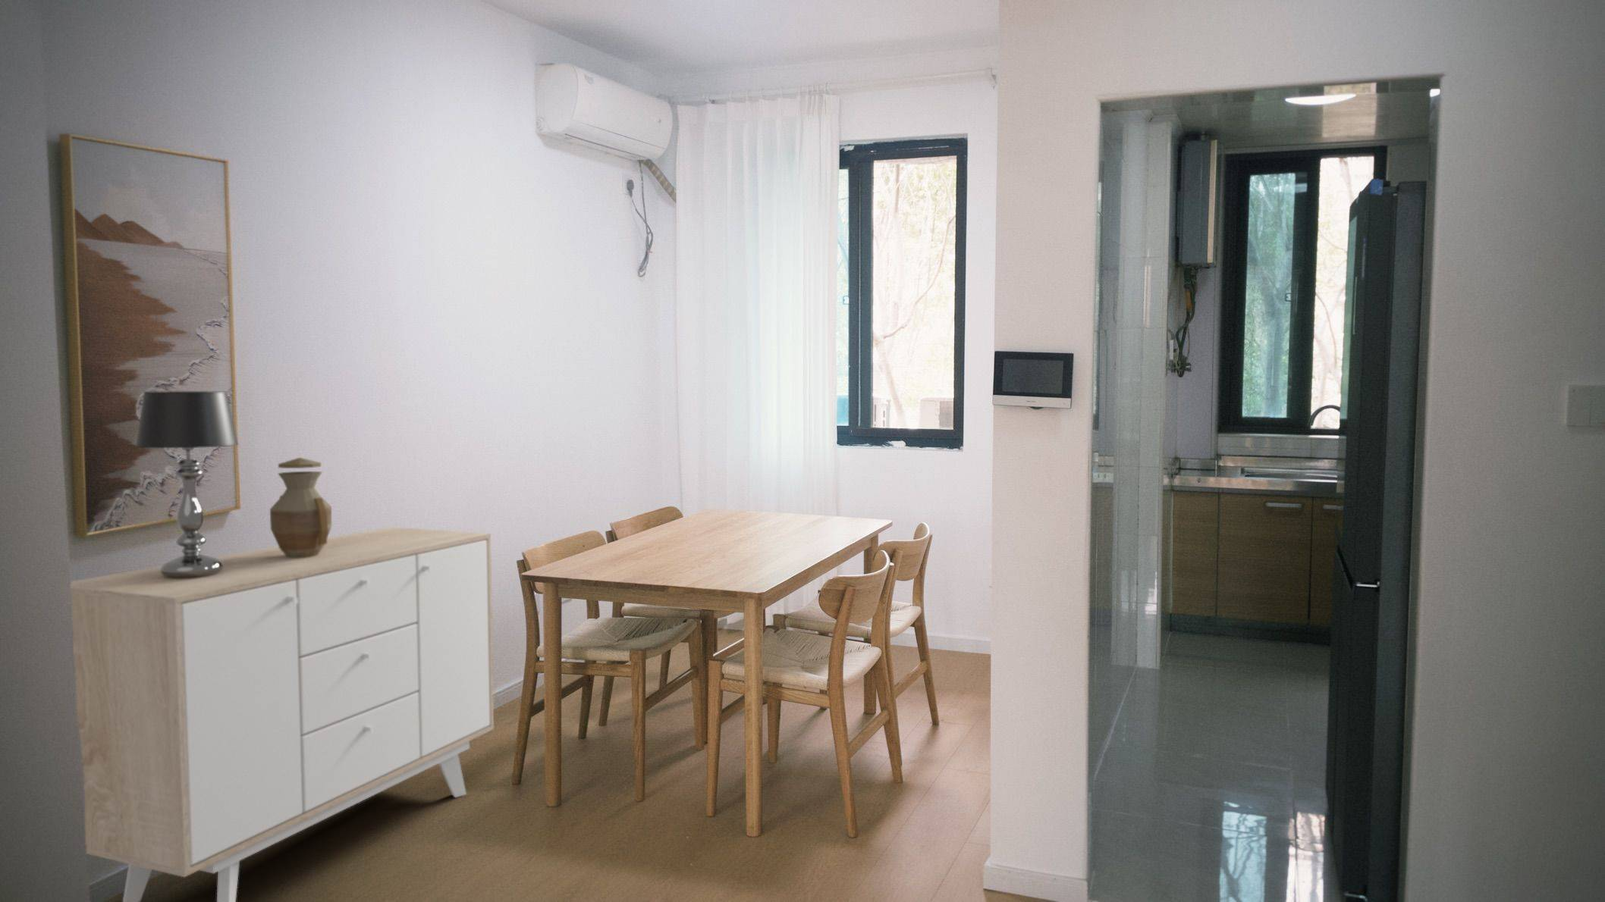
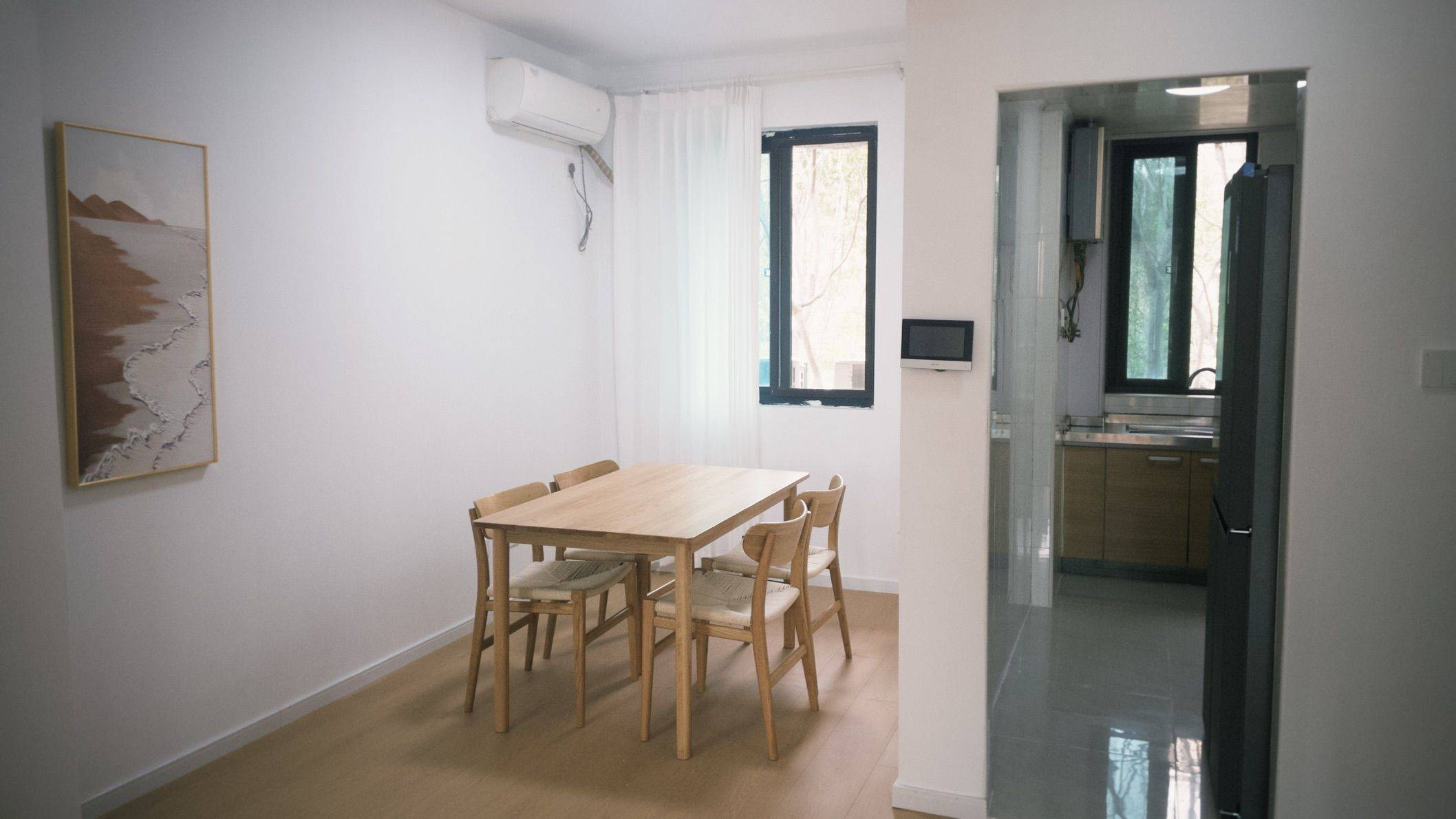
- vase [269,457,332,558]
- sideboard [69,526,495,902]
- table lamp [134,390,239,578]
